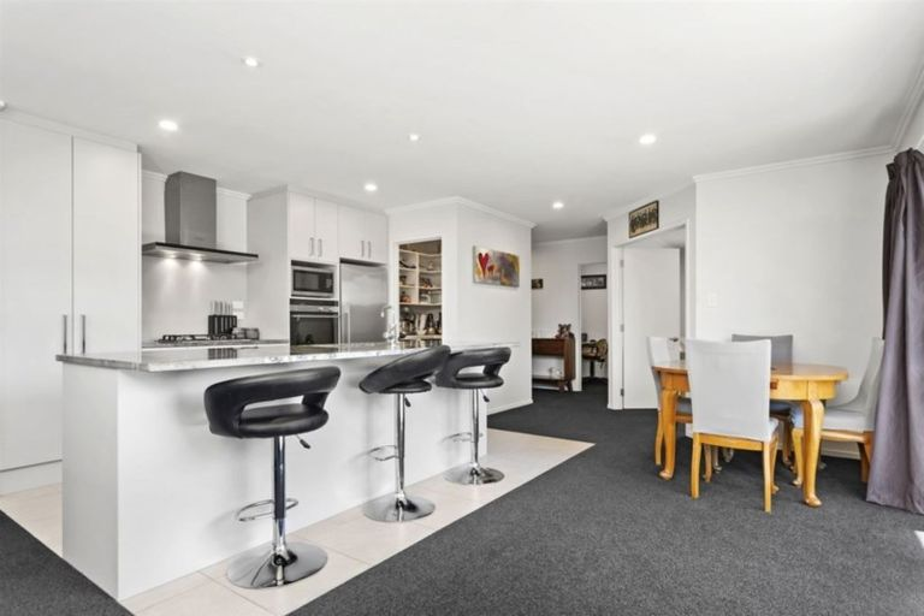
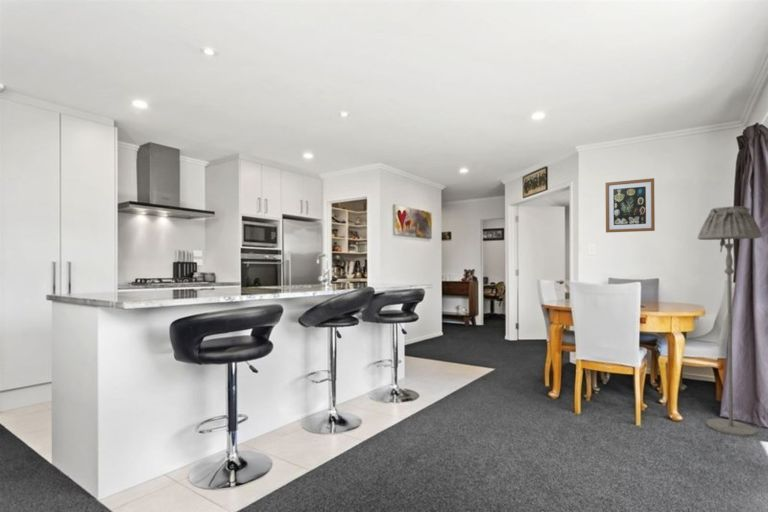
+ floor lamp [697,205,763,438]
+ wall art [605,177,656,234]
